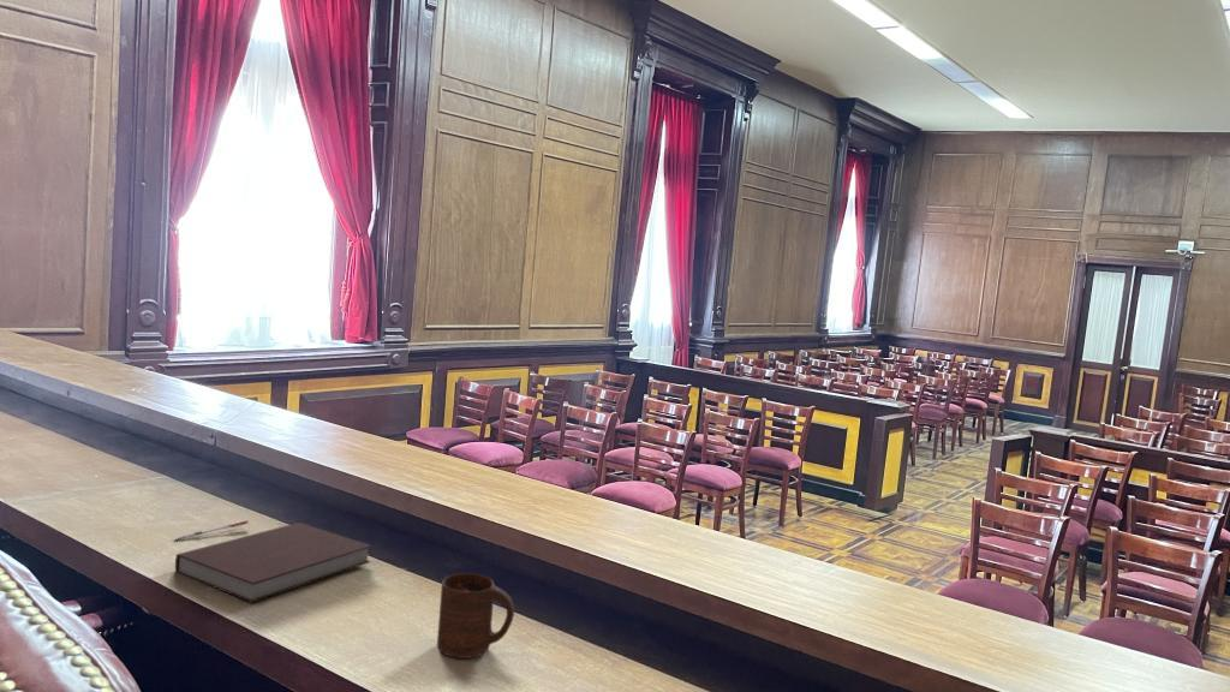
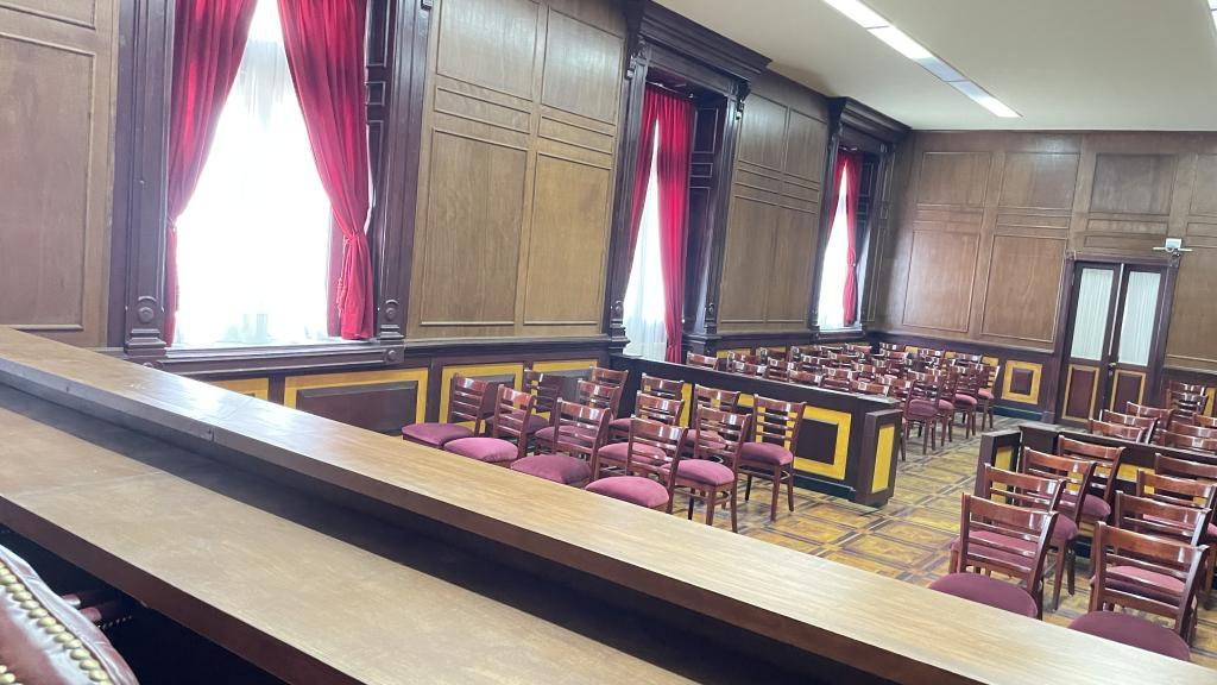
- pen [173,519,250,541]
- cup [436,572,515,660]
- notebook [174,521,374,603]
